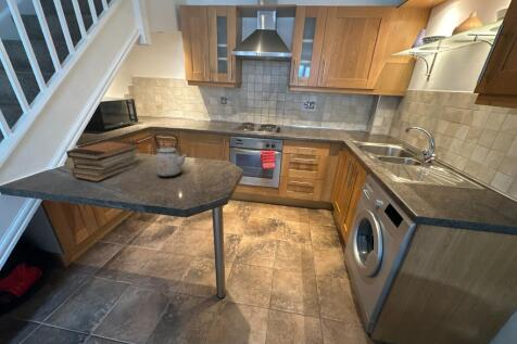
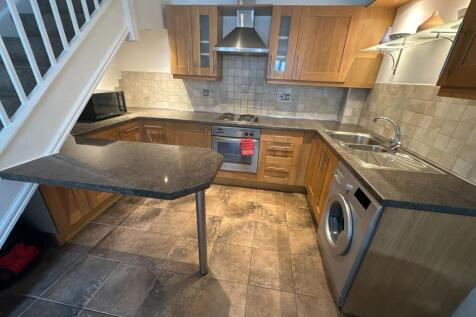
- kettle [153,132,190,178]
- book stack [65,139,140,182]
